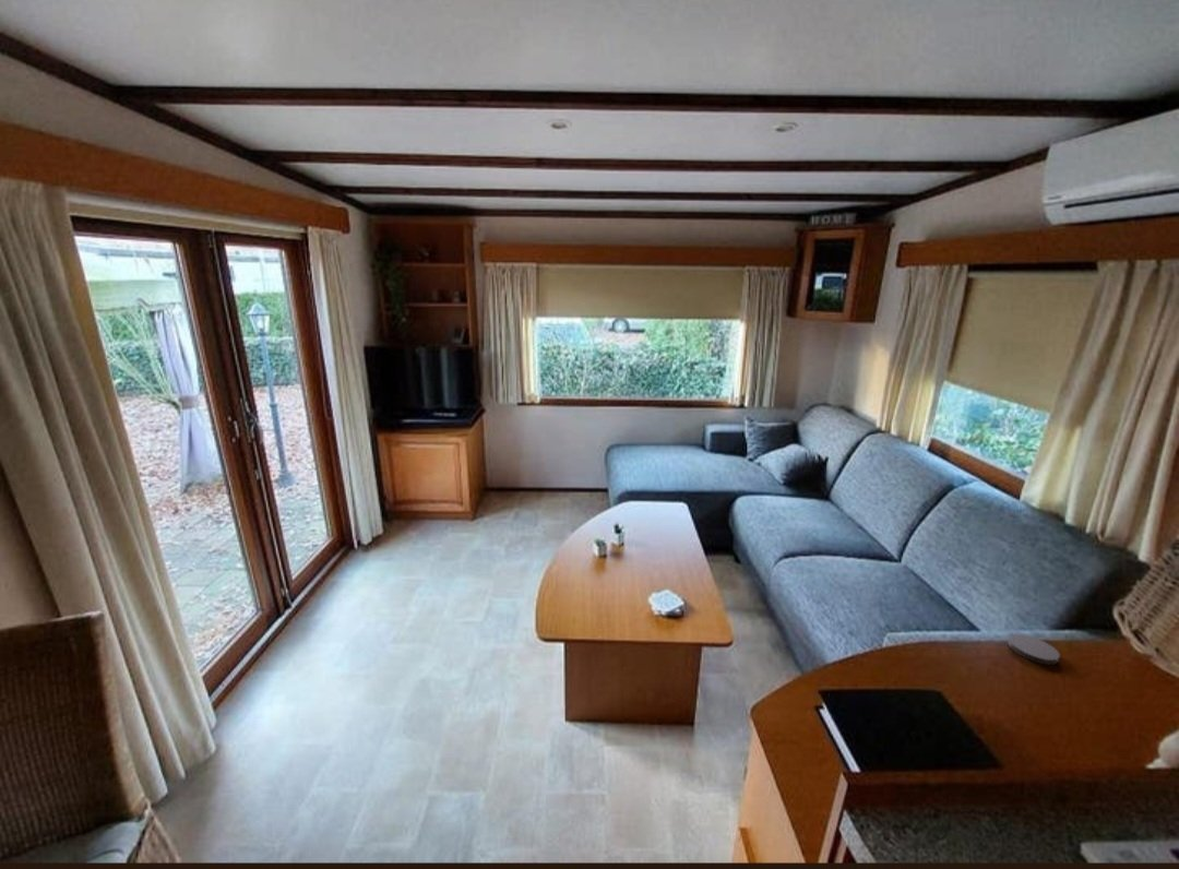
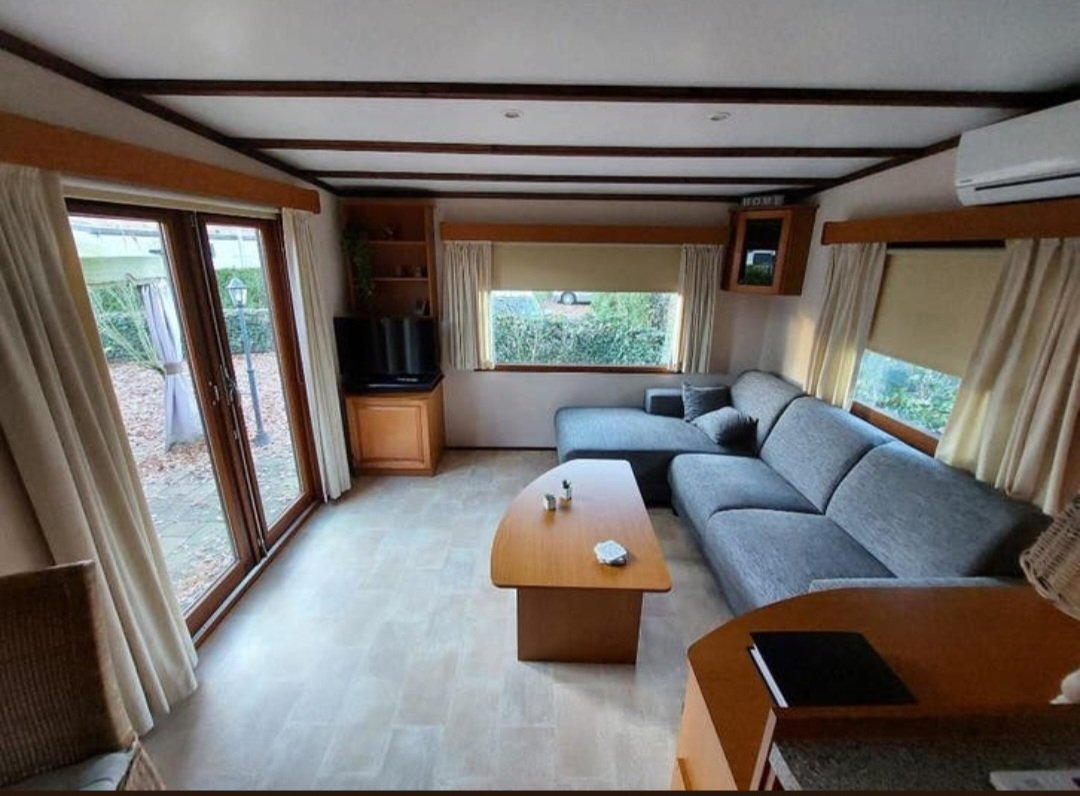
- coaster [1007,633,1061,666]
